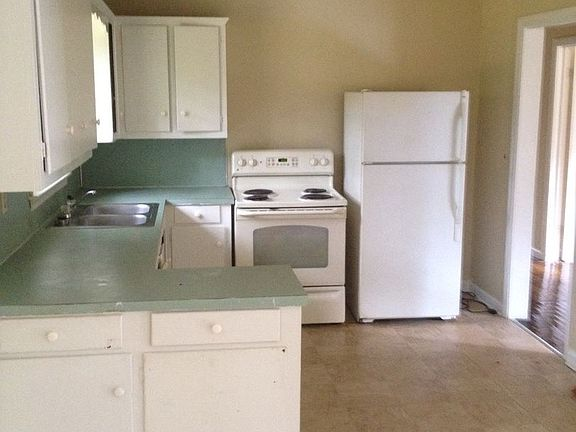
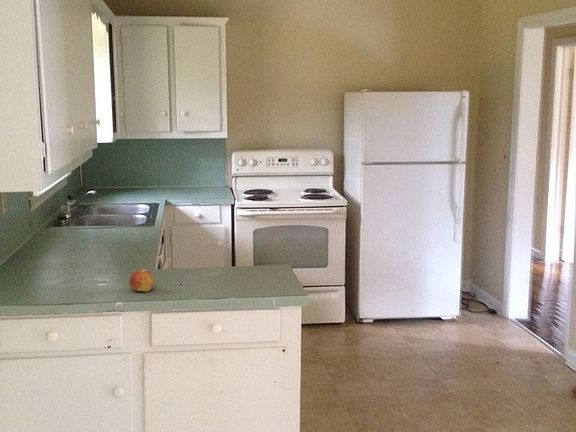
+ apple [129,268,155,292]
